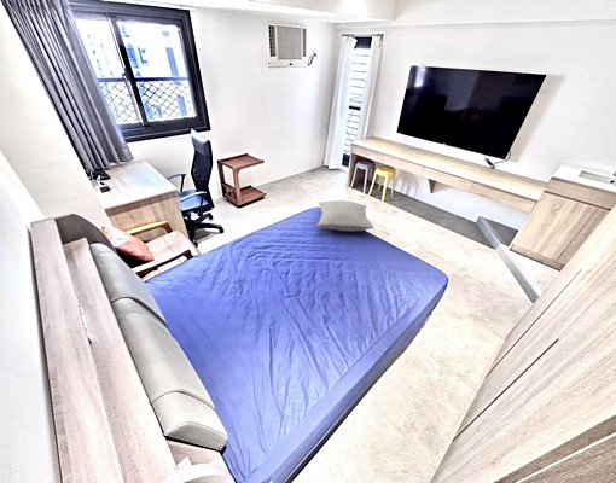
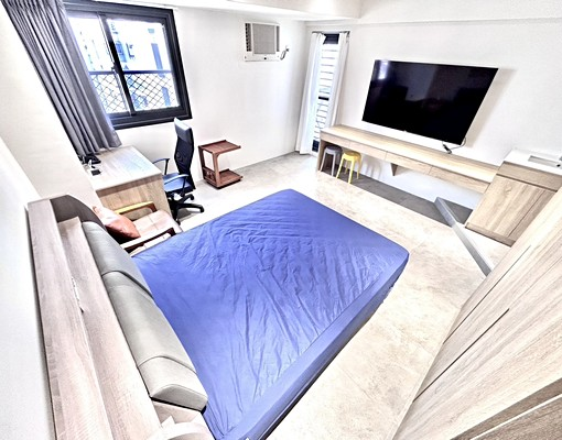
- pillow [315,199,374,232]
